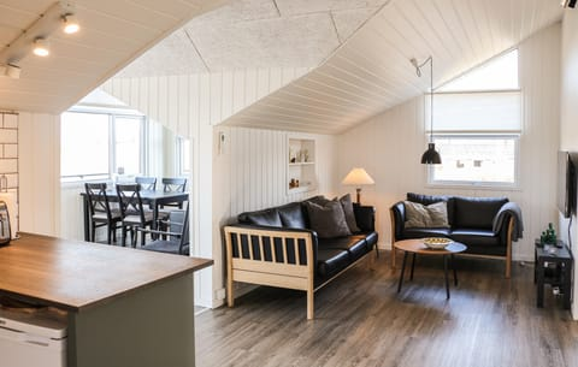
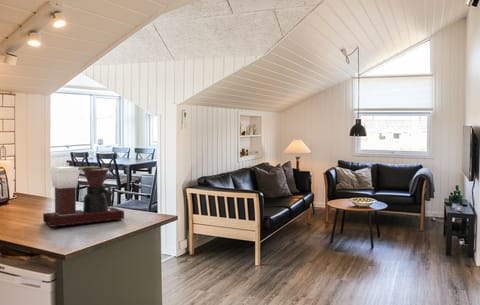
+ coffee maker [42,165,125,229]
